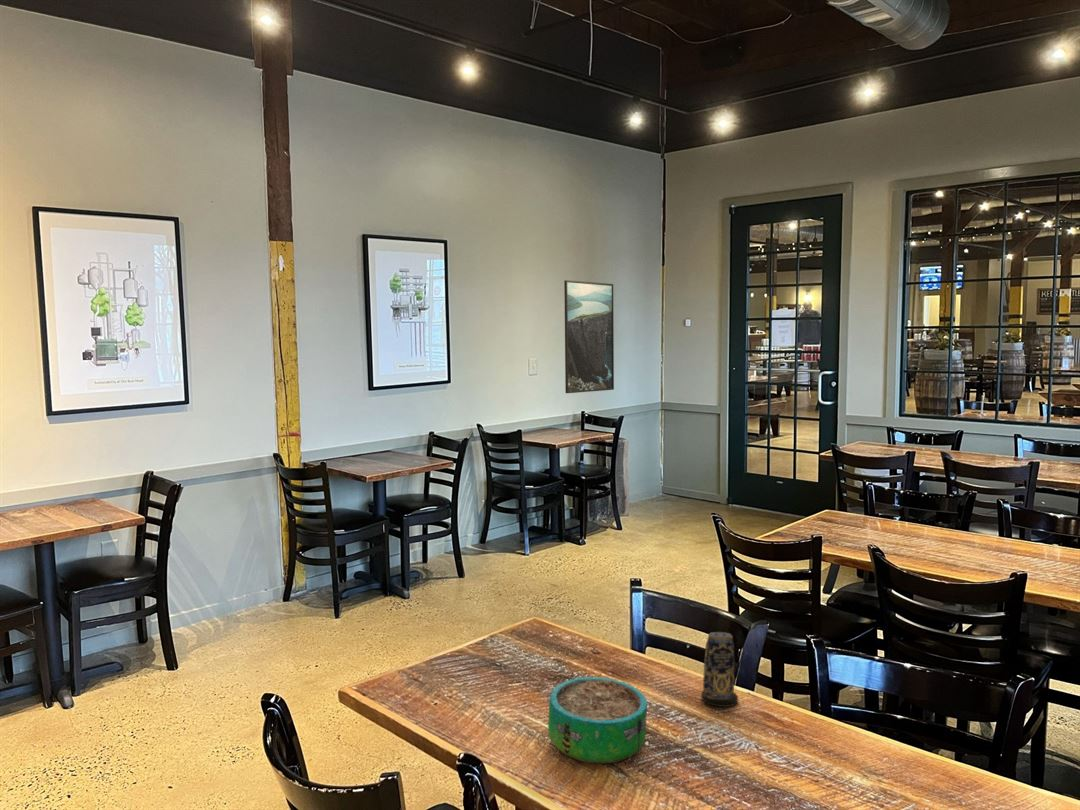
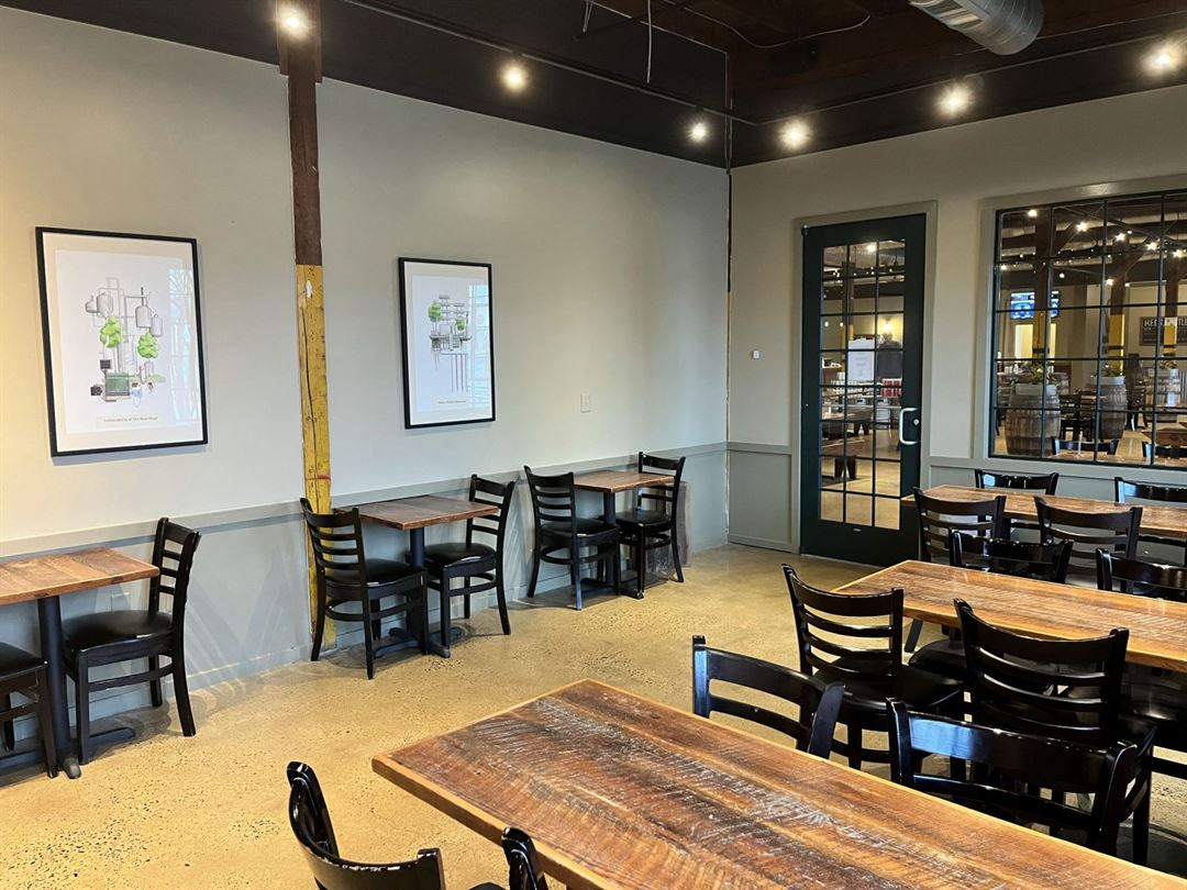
- candle [700,631,739,708]
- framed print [563,279,615,394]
- decorative bowl [547,676,648,765]
